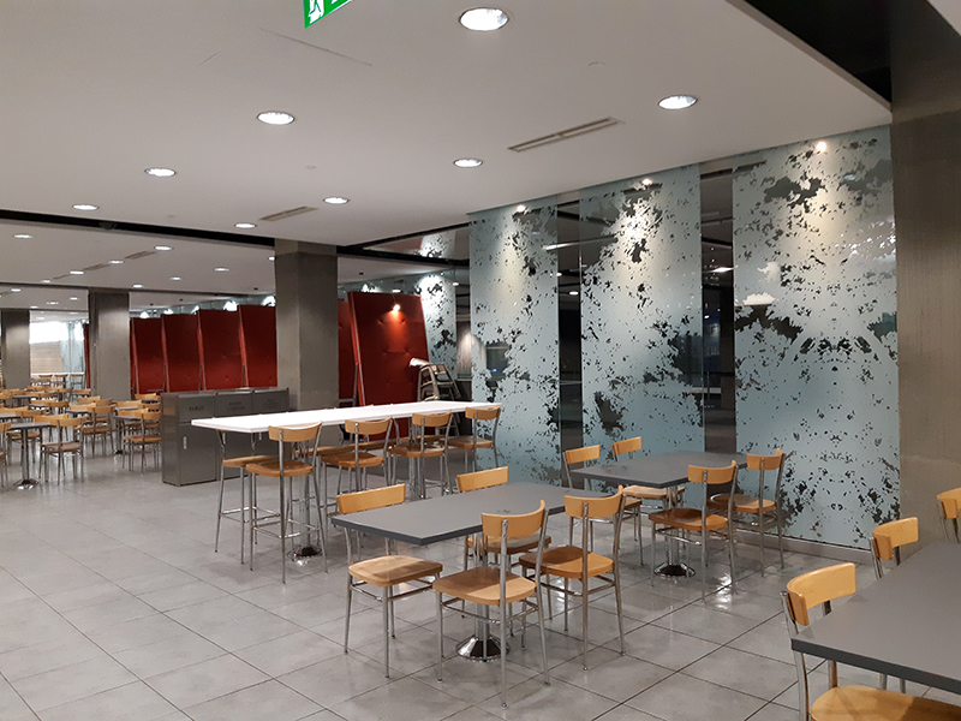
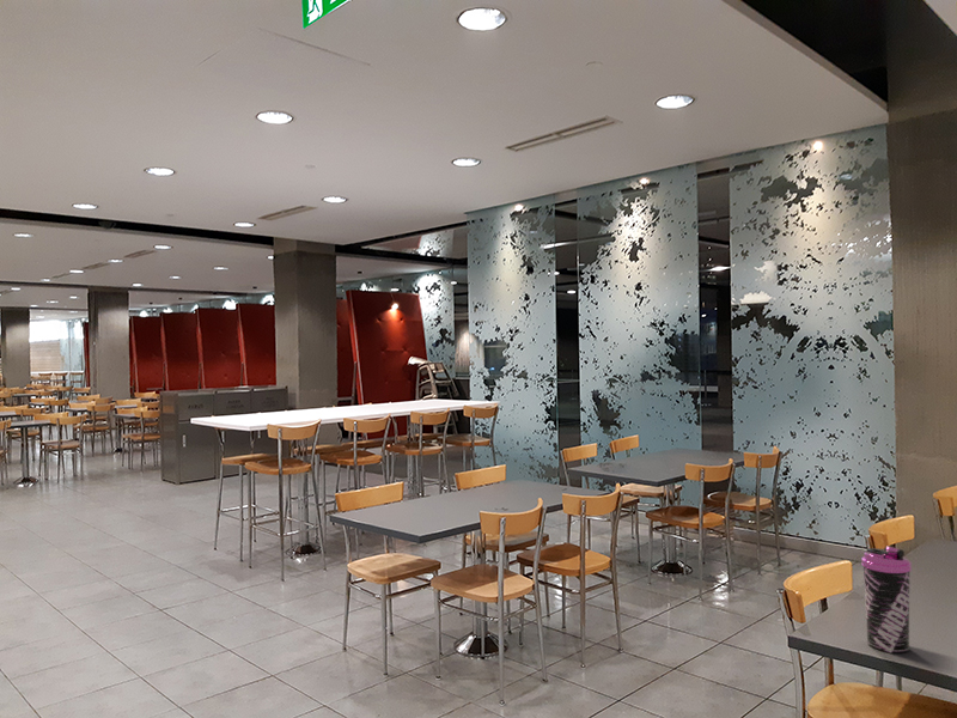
+ water bottle [860,546,913,655]
